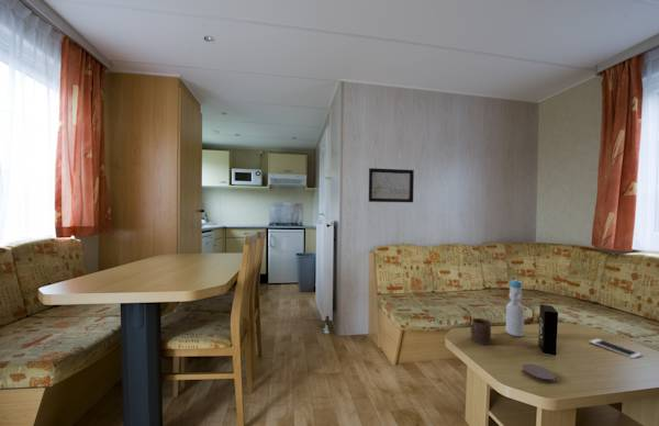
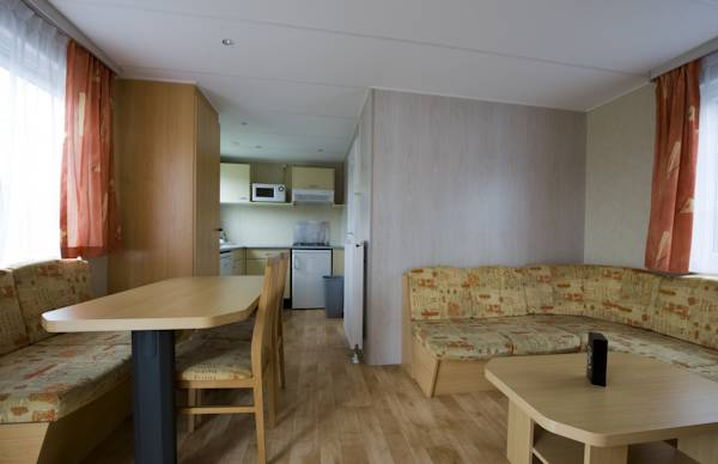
- coaster [522,362,557,384]
- bottle [505,279,525,337]
- cell phone [589,337,644,359]
- wall art [368,167,415,203]
- cup [469,317,492,346]
